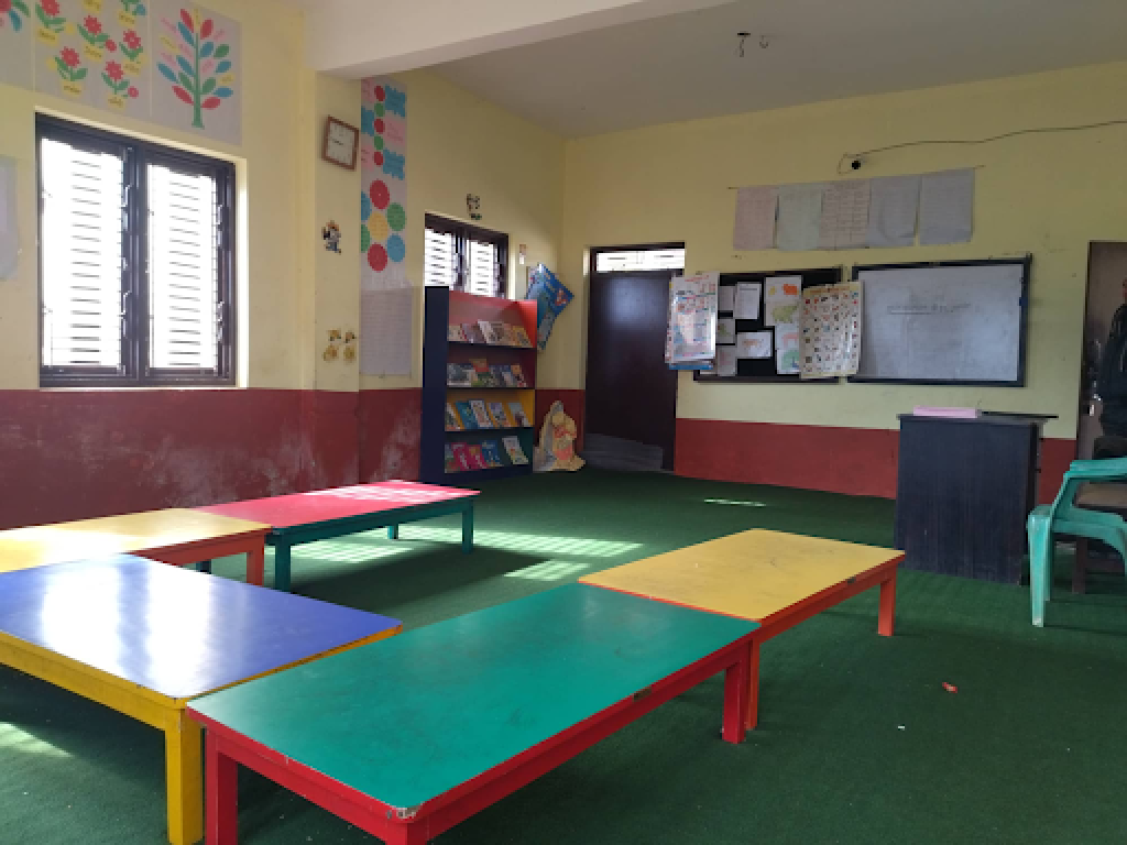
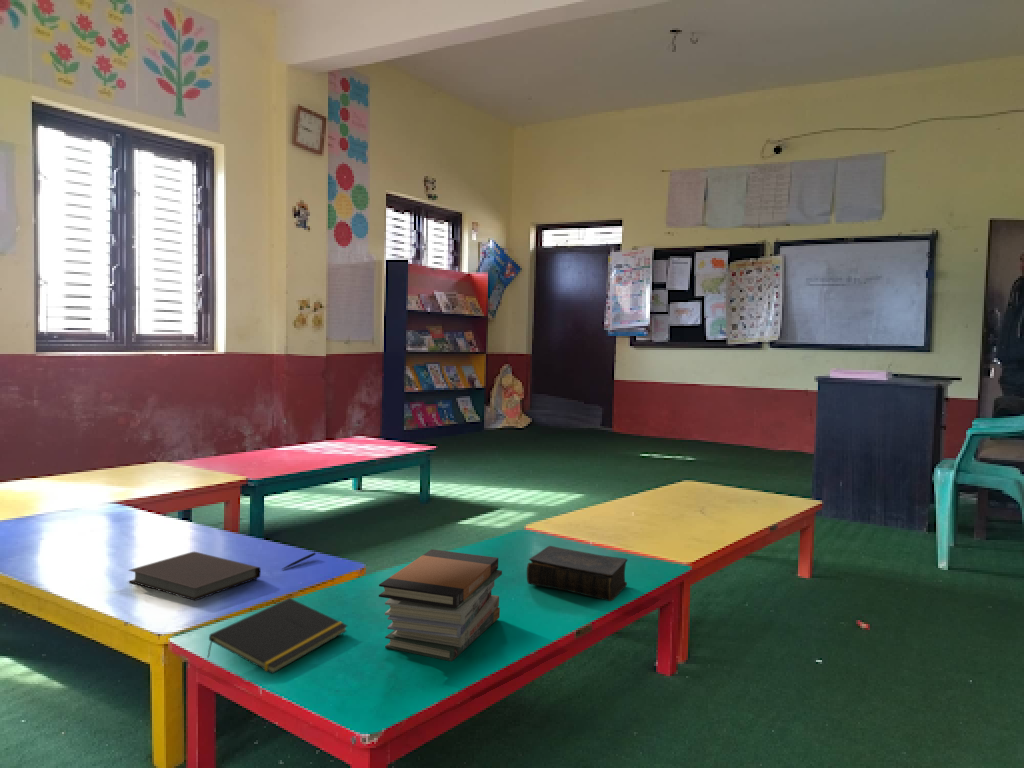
+ notepad [206,597,349,675]
+ pen [282,552,317,570]
+ notebook [127,551,261,602]
+ book [526,545,629,602]
+ book stack [378,548,503,662]
